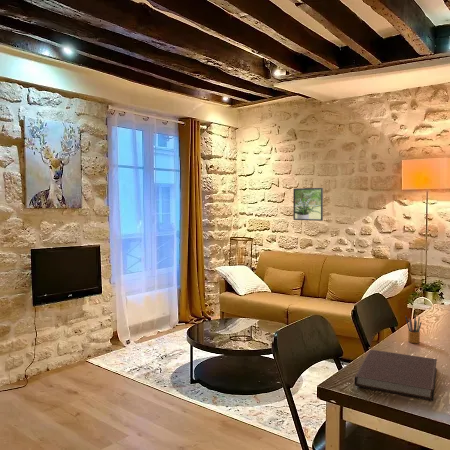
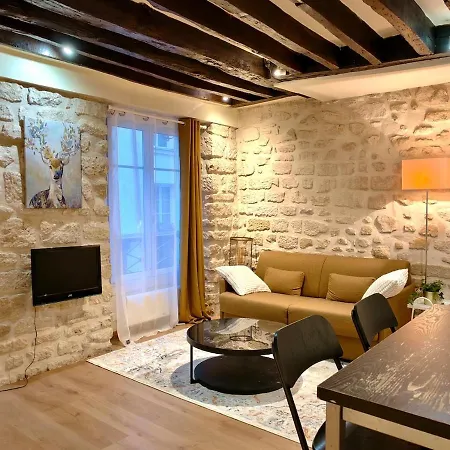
- pencil box [404,313,422,344]
- notebook [354,349,438,402]
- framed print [292,187,324,222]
